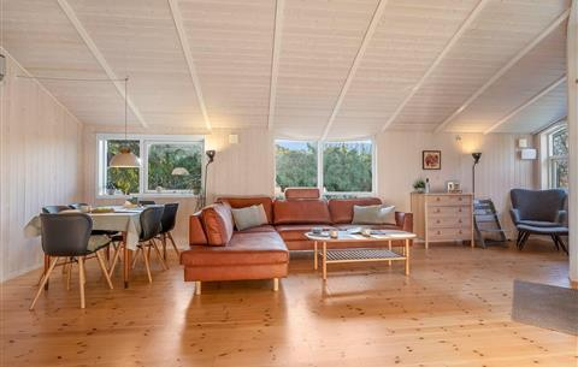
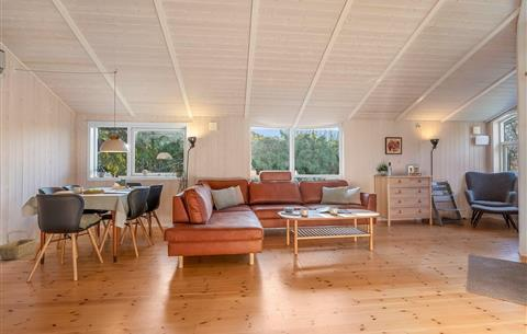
+ basket [0,230,38,261]
